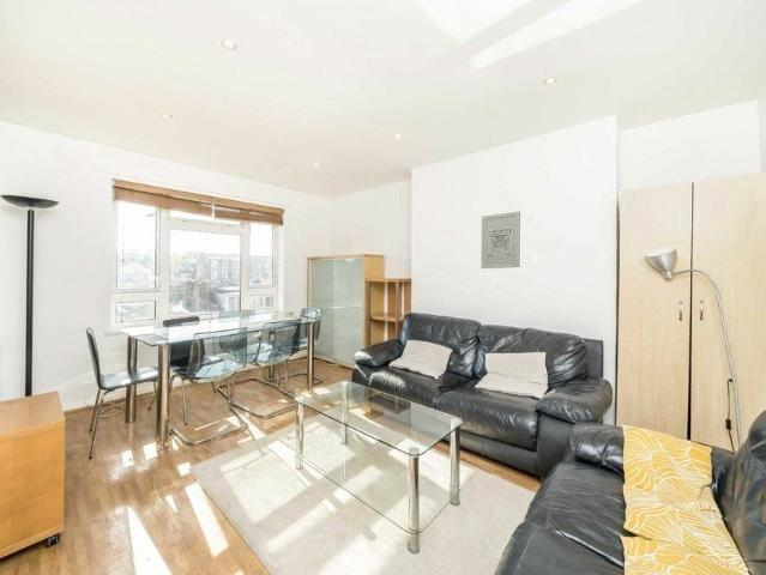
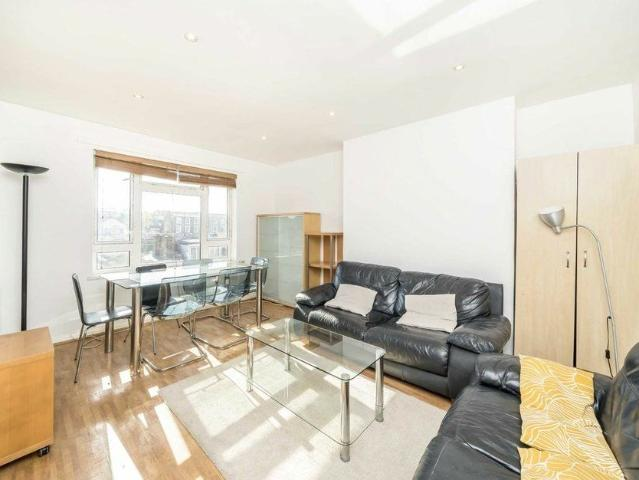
- wall art [479,210,521,270]
